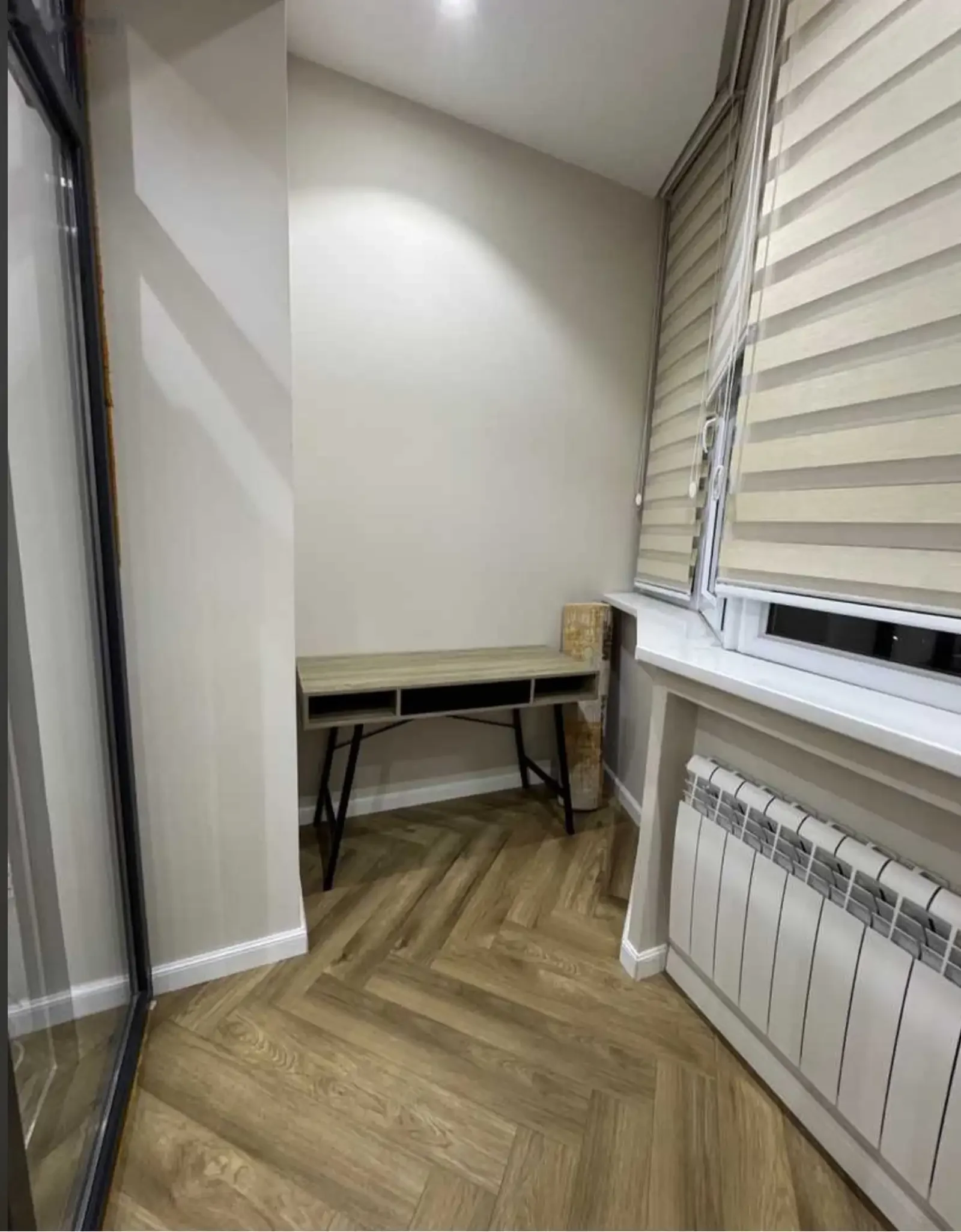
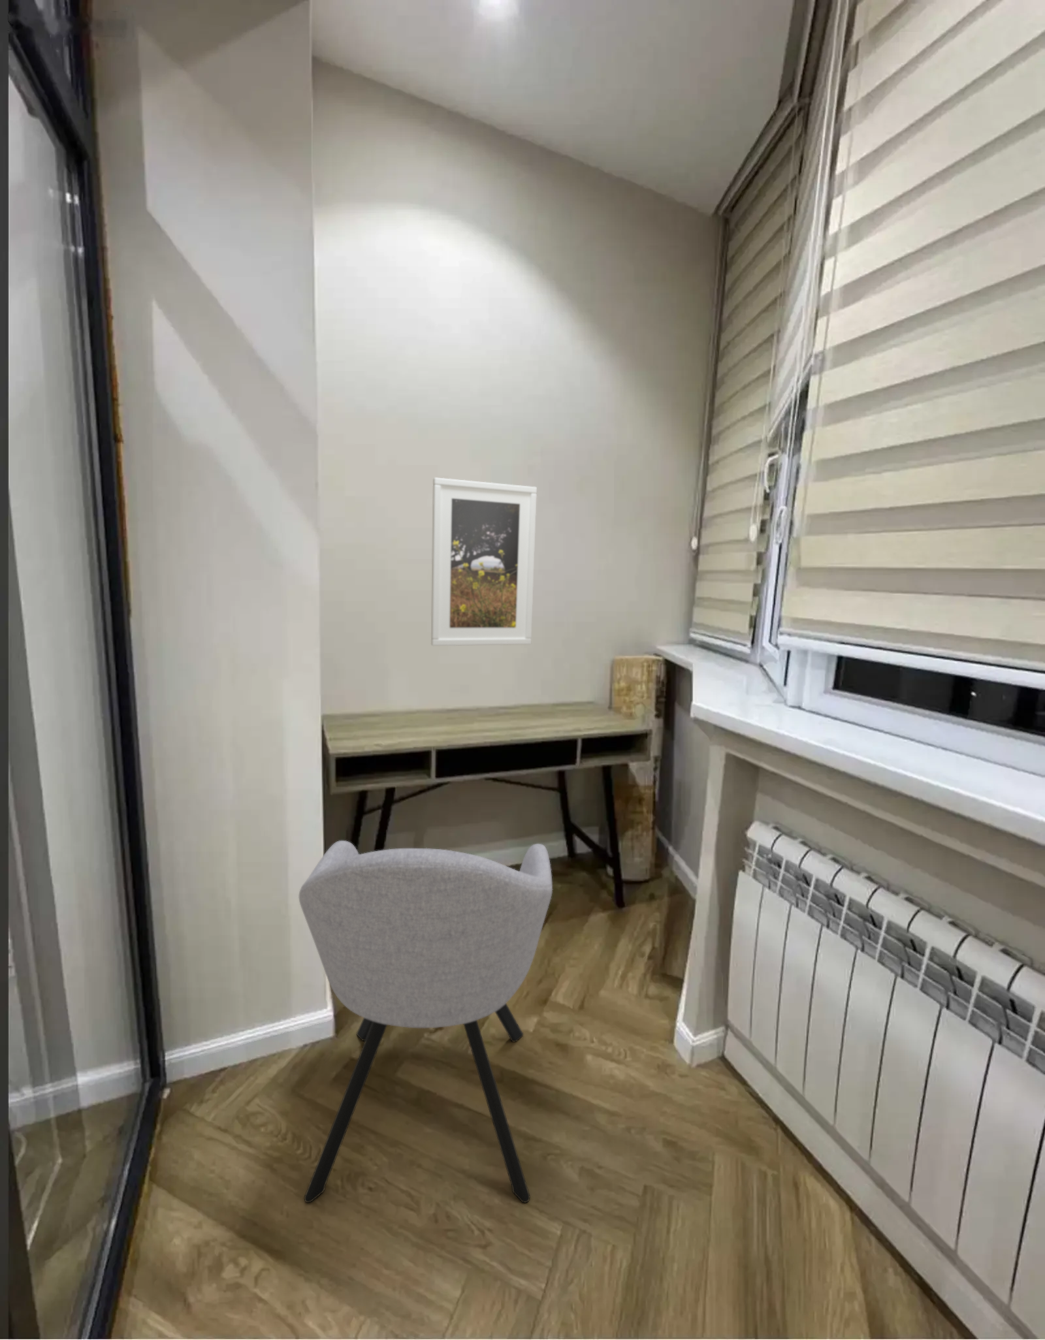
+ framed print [431,476,537,646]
+ chair [298,840,553,1204]
